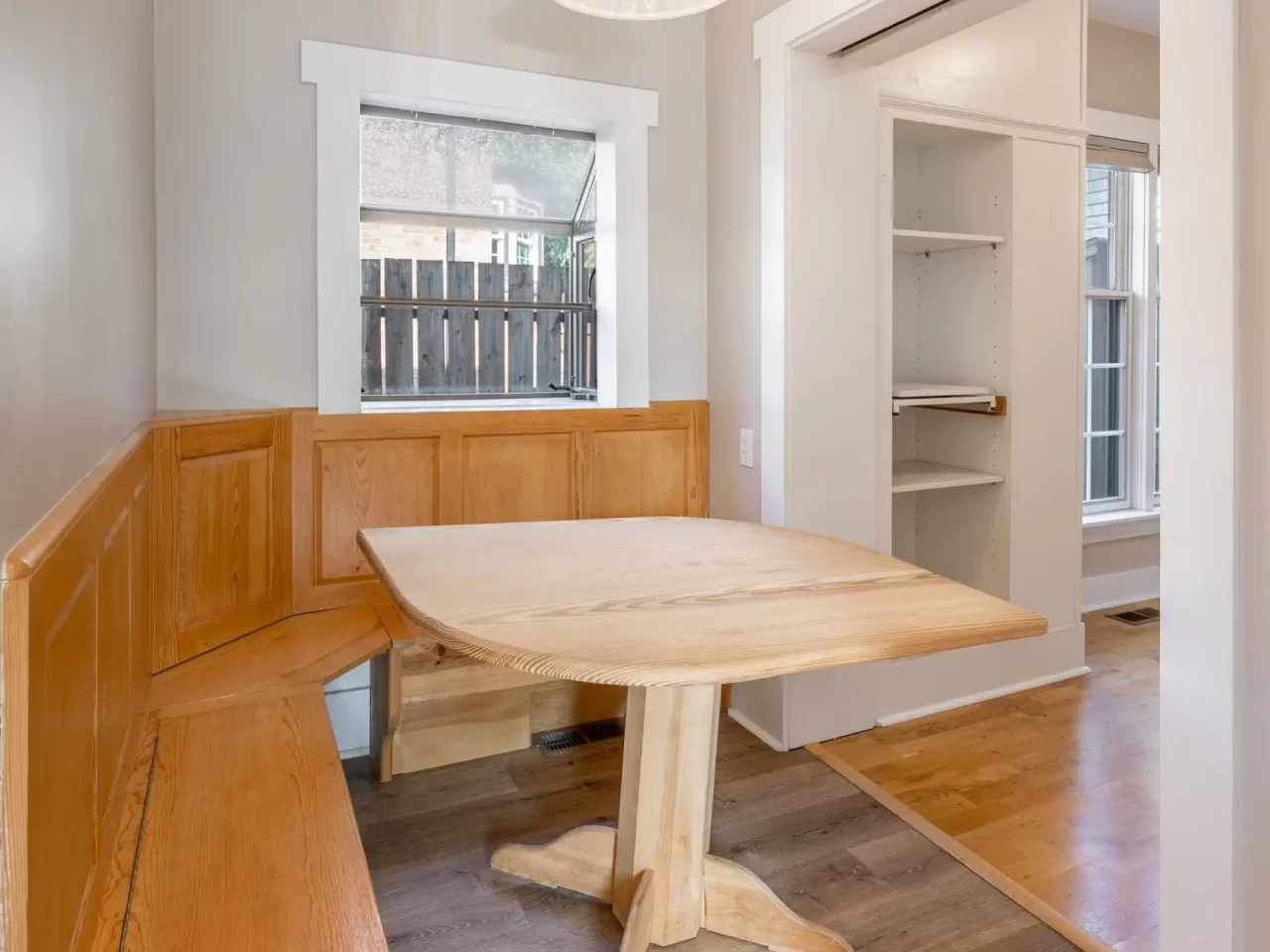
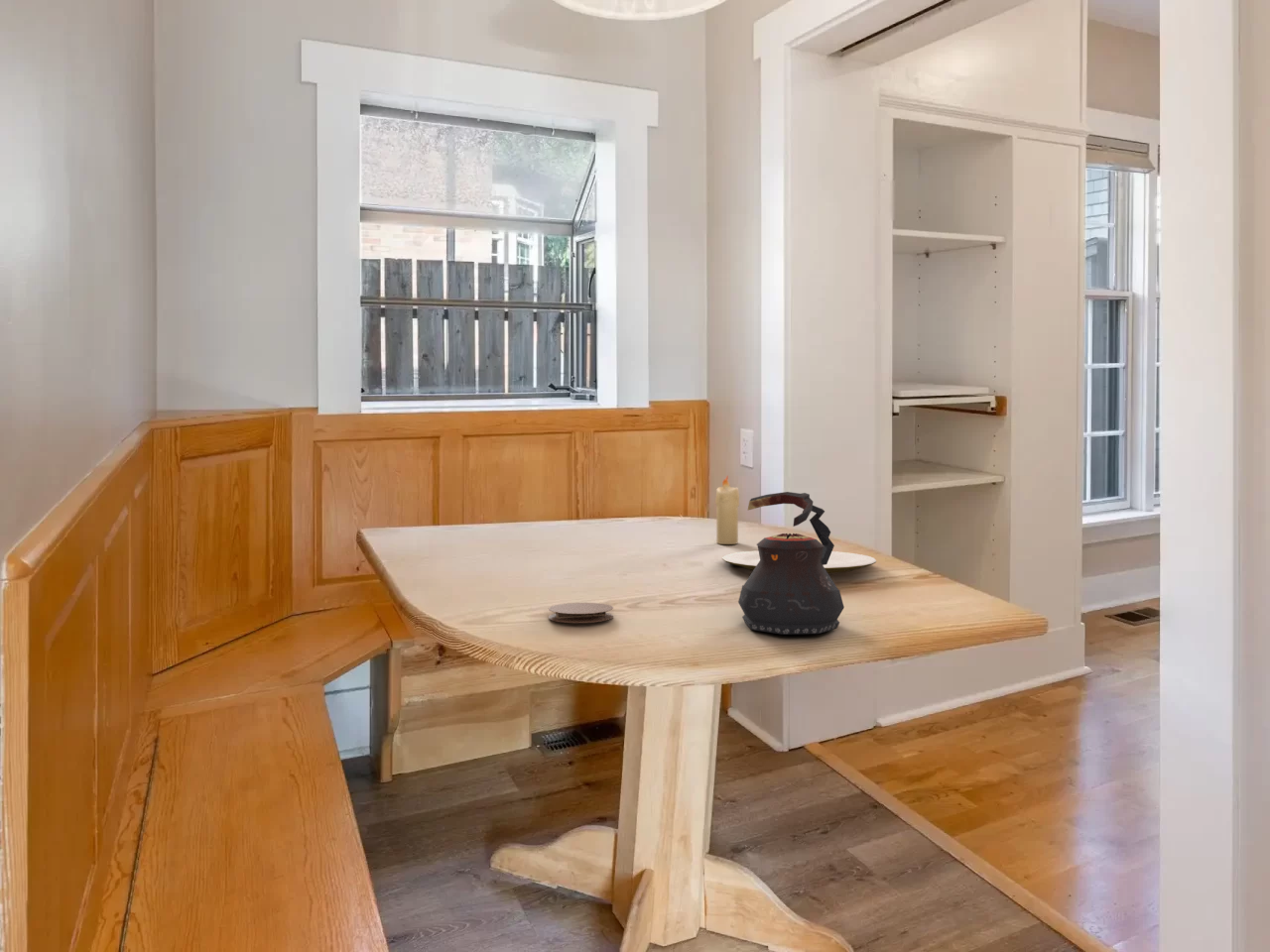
+ candle [714,474,740,545]
+ coaster [548,602,614,624]
+ plate [721,549,877,574]
+ teapot [737,491,845,636]
